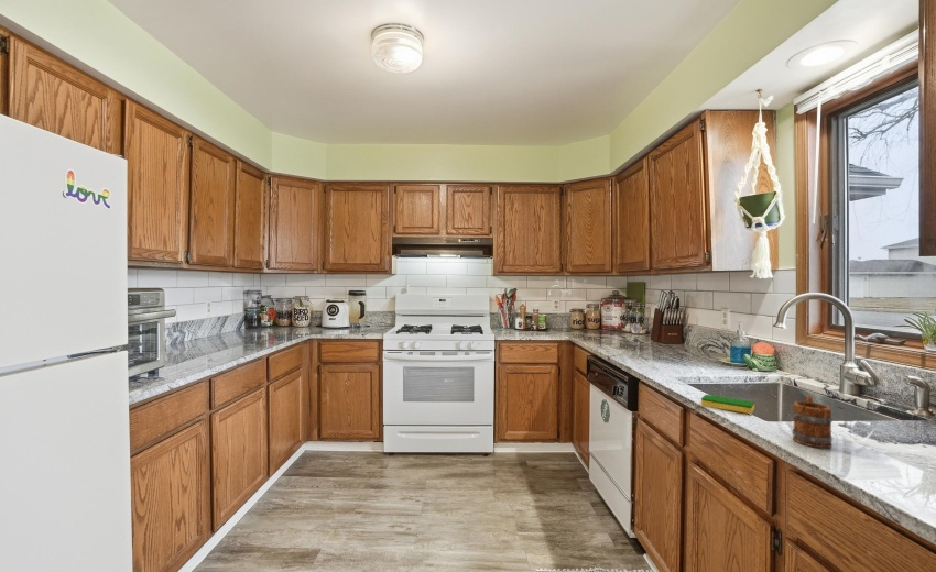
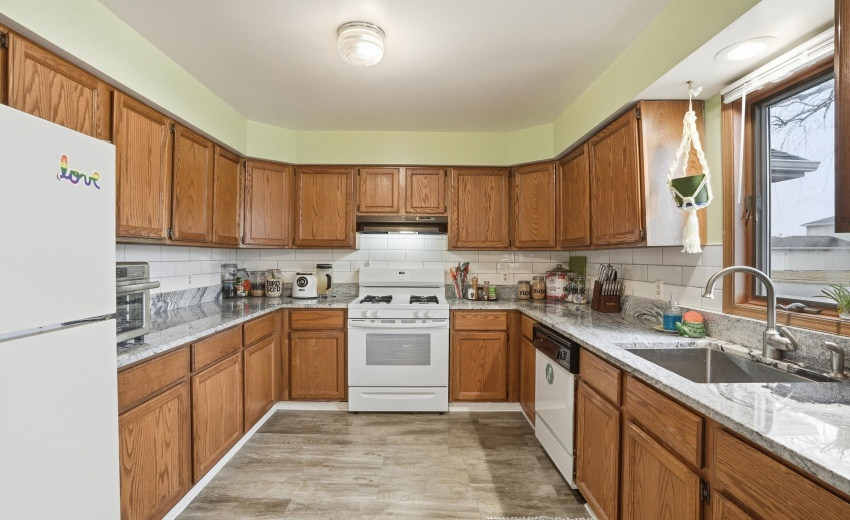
- dish sponge [700,394,755,415]
- mug [792,394,834,449]
